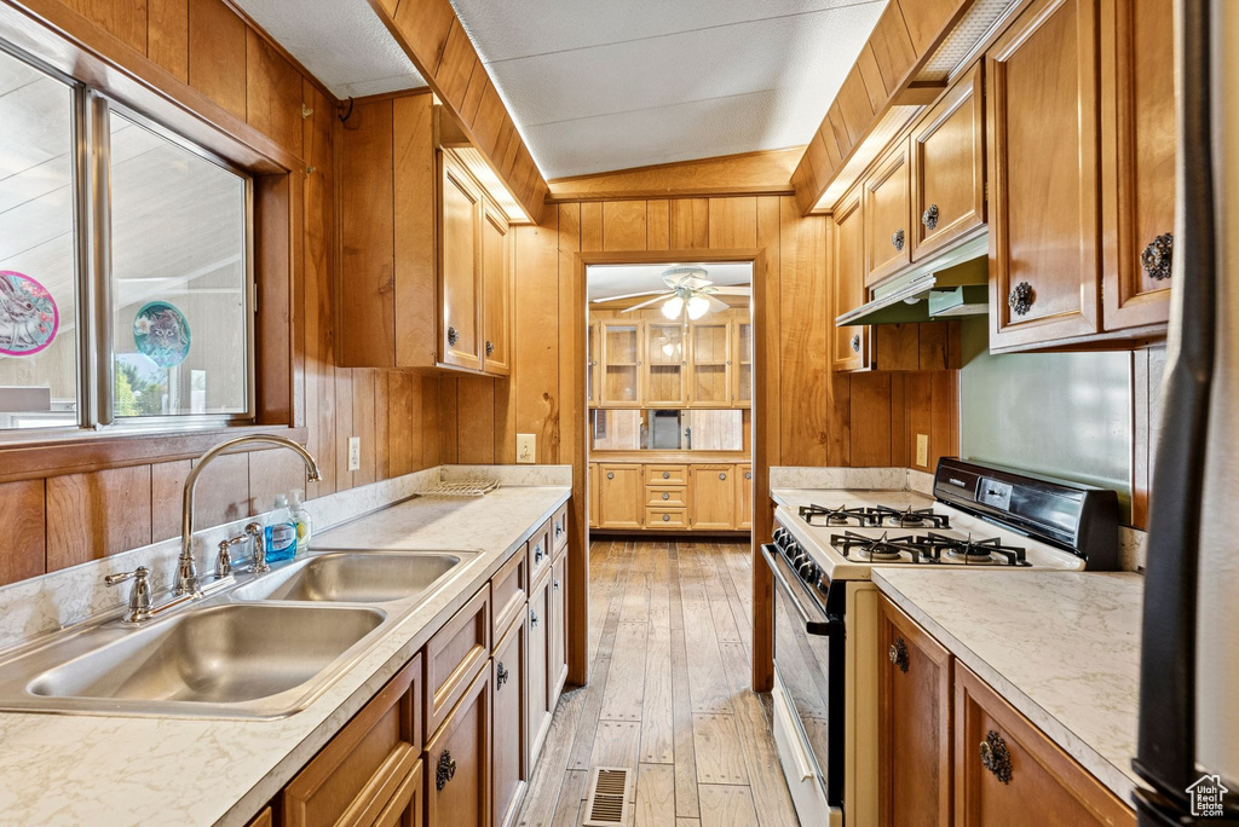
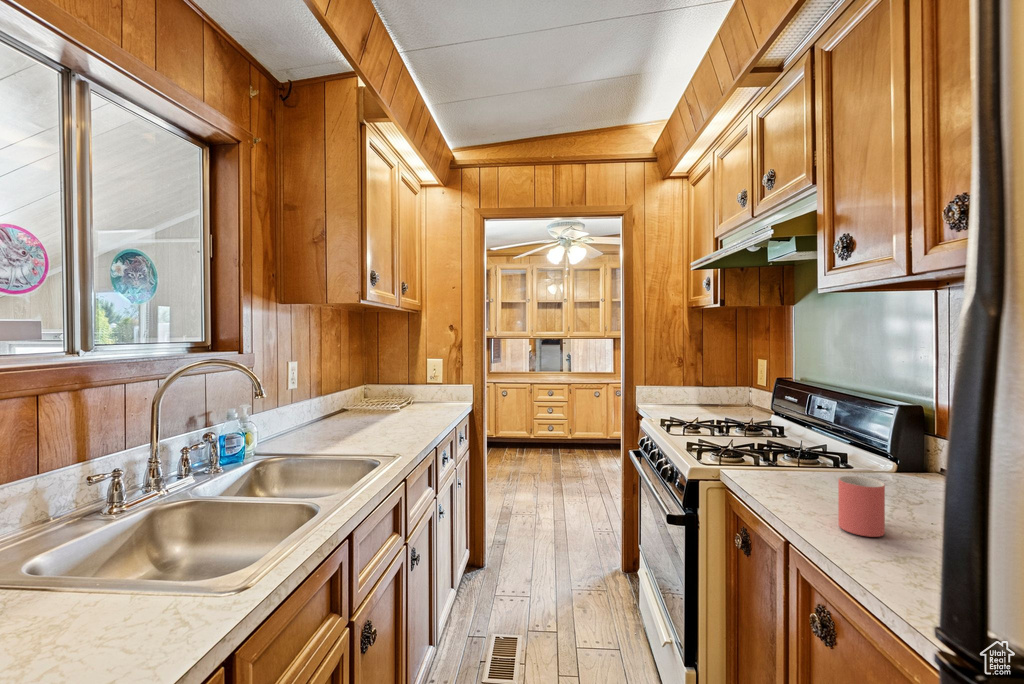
+ mug [837,475,886,538]
